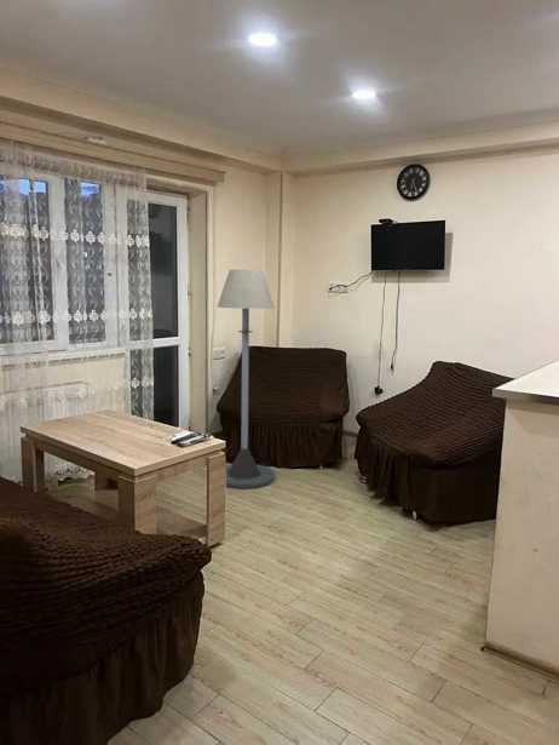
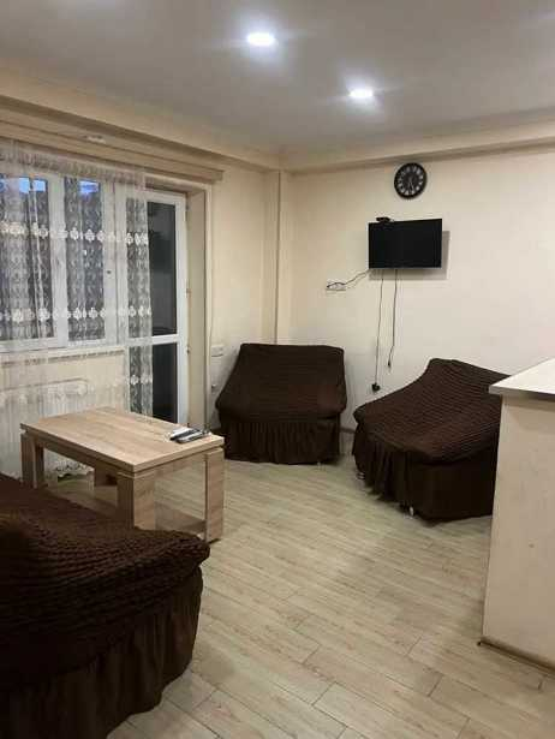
- floor lamp [217,269,276,489]
